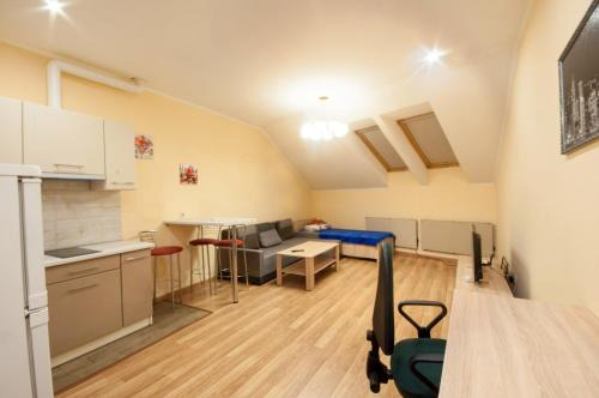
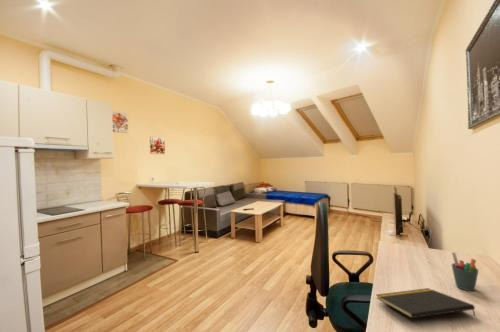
+ notepad [376,287,476,319]
+ pen holder [451,251,479,292]
